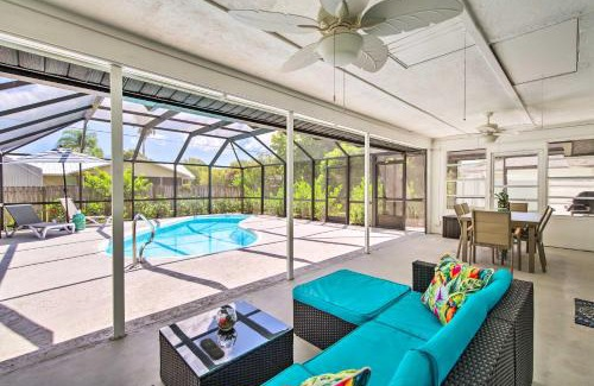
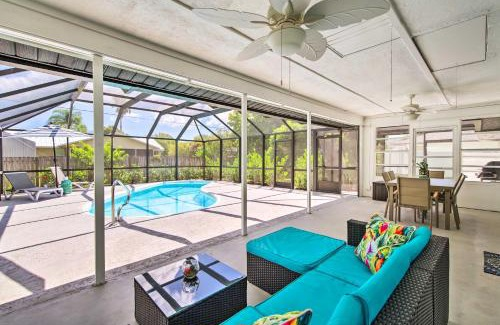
- remote control [200,337,226,360]
